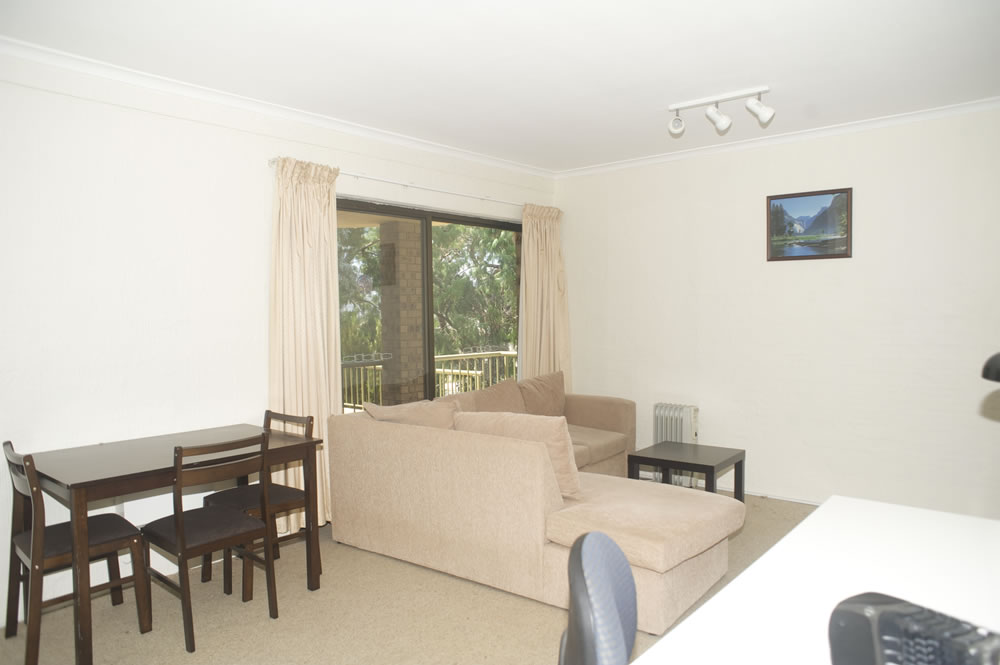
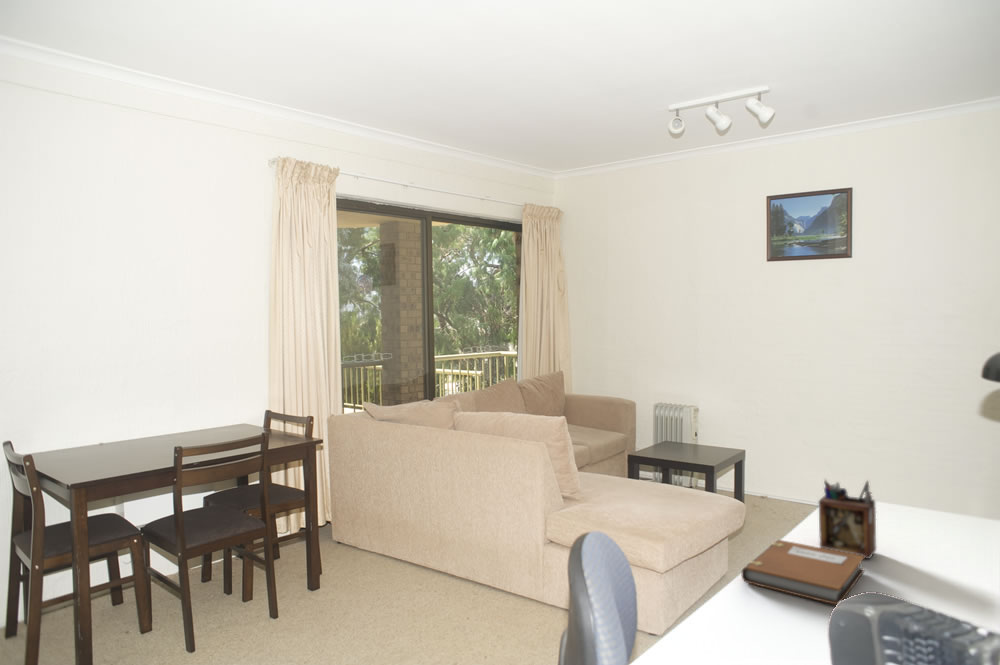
+ desk organizer [818,477,877,560]
+ notebook [741,539,865,606]
